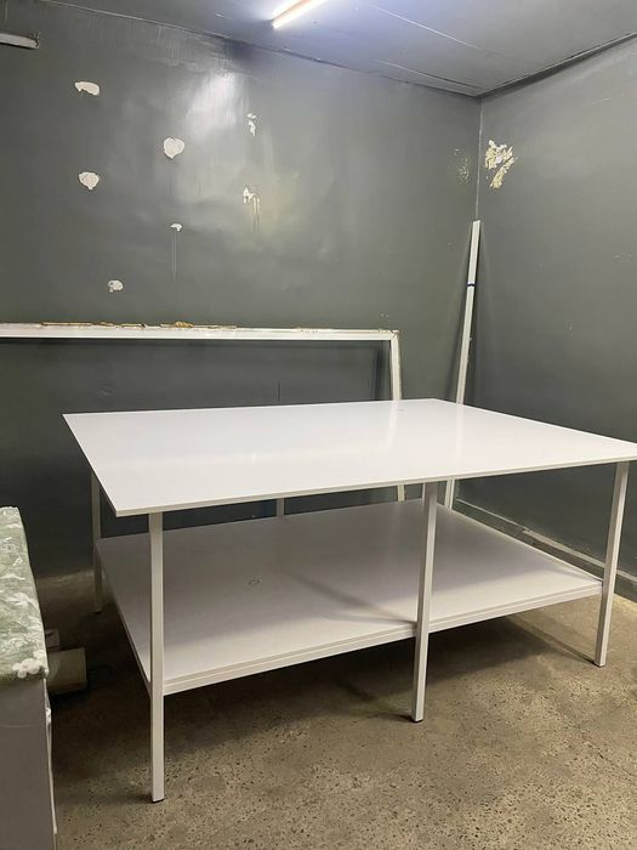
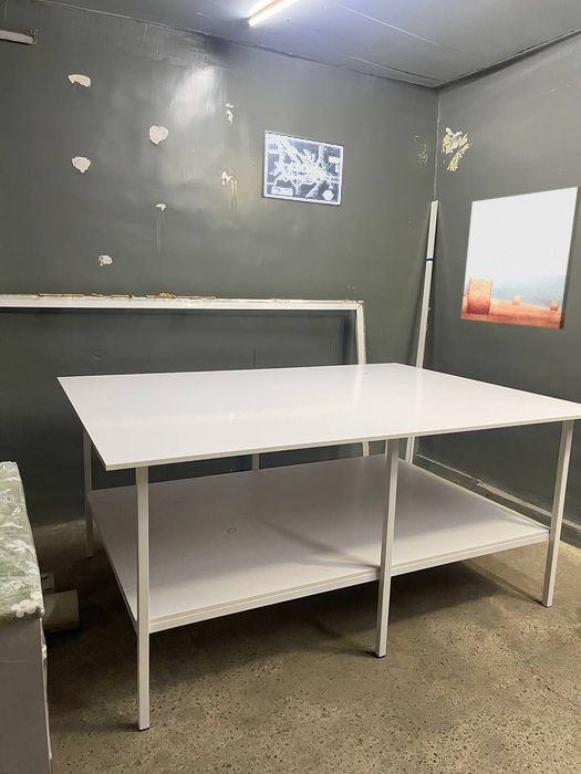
+ wall art [460,186,581,331]
+ wall art [260,129,345,208]
